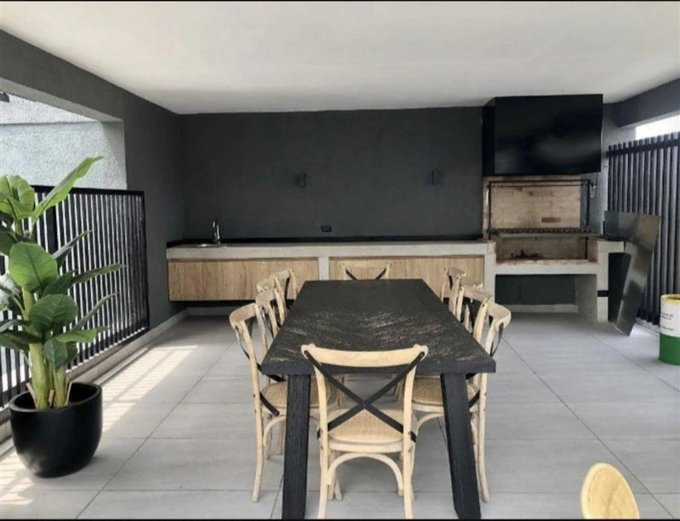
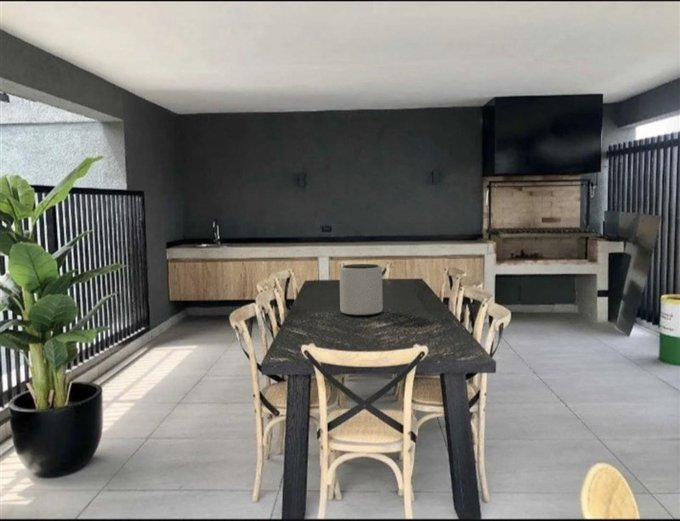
+ plant pot [339,263,384,317]
